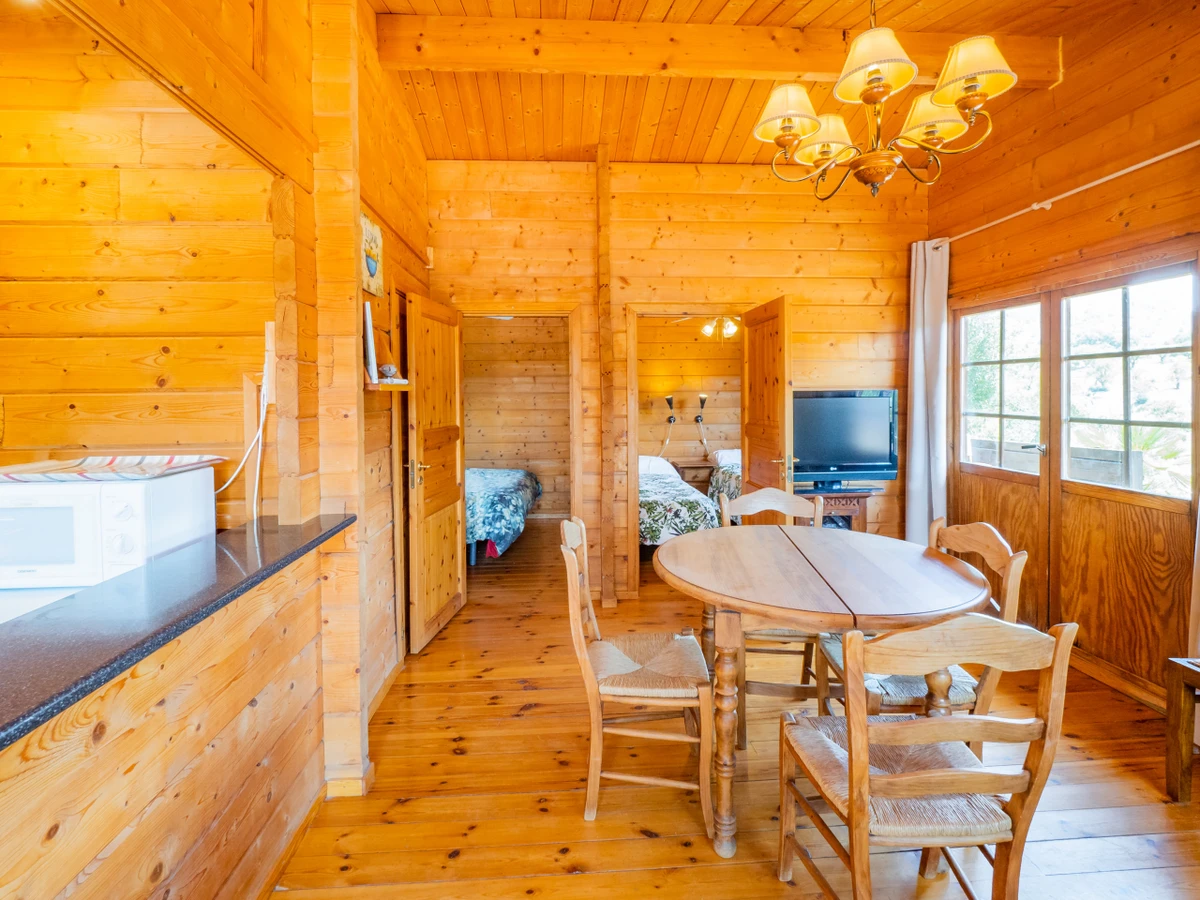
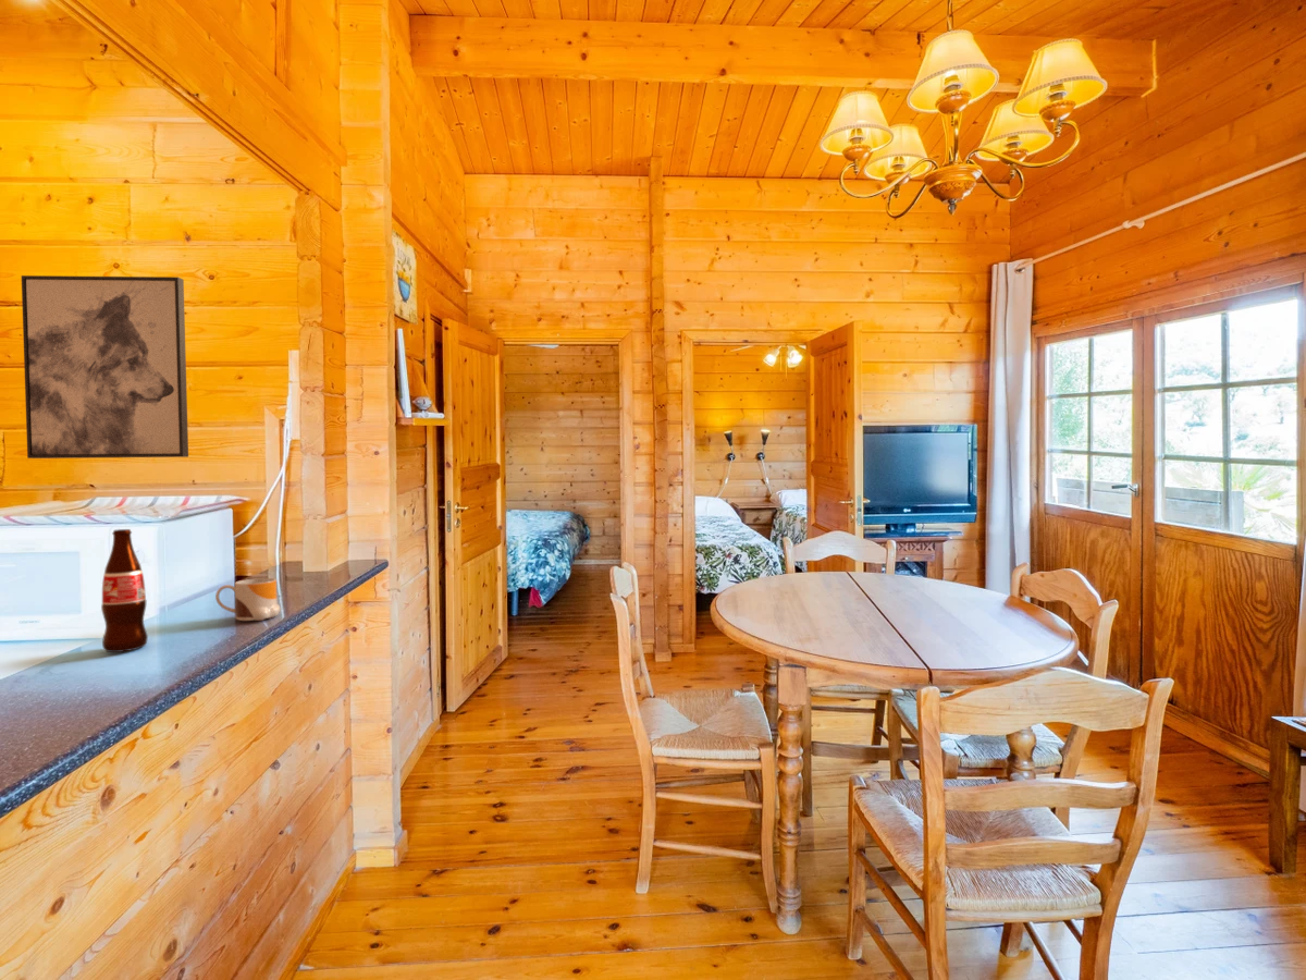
+ bottle [100,528,149,653]
+ wall art [21,274,189,460]
+ mug [214,577,281,622]
